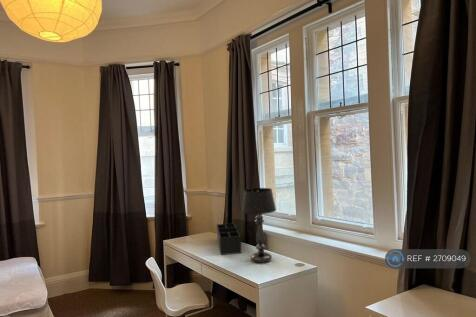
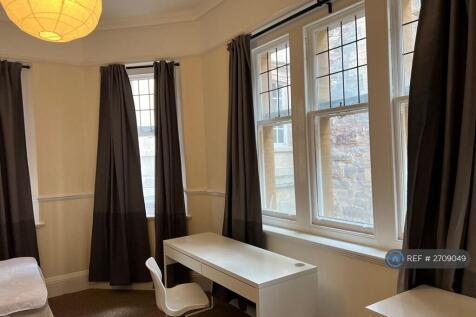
- table lamp [241,187,277,264]
- desk organizer [215,222,242,256]
